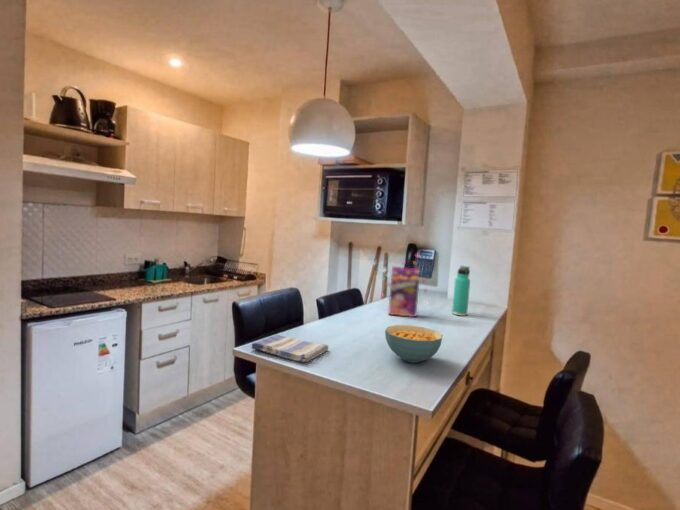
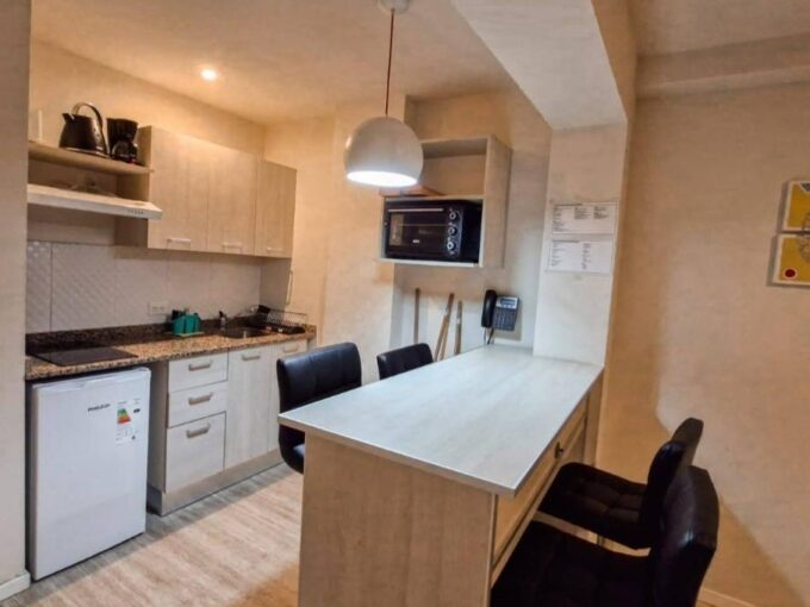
- cereal box [379,253,431,318]
- dish towel [250,334,329,363]
- cereal bowl [384,324,443,364]
- thermos bottle [451,265,471,317]
